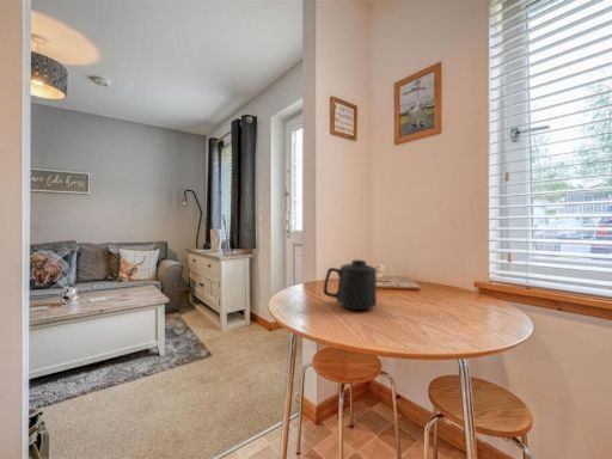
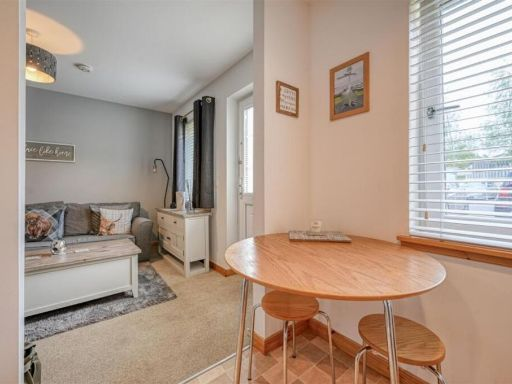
- mug [323,259,379,311]
